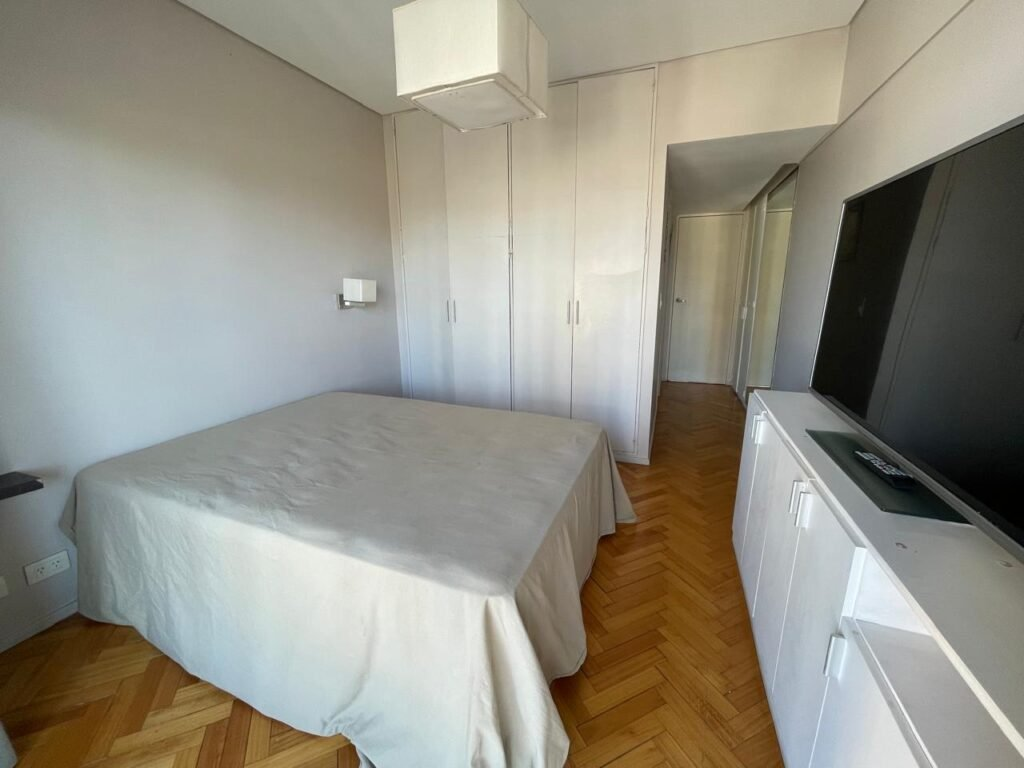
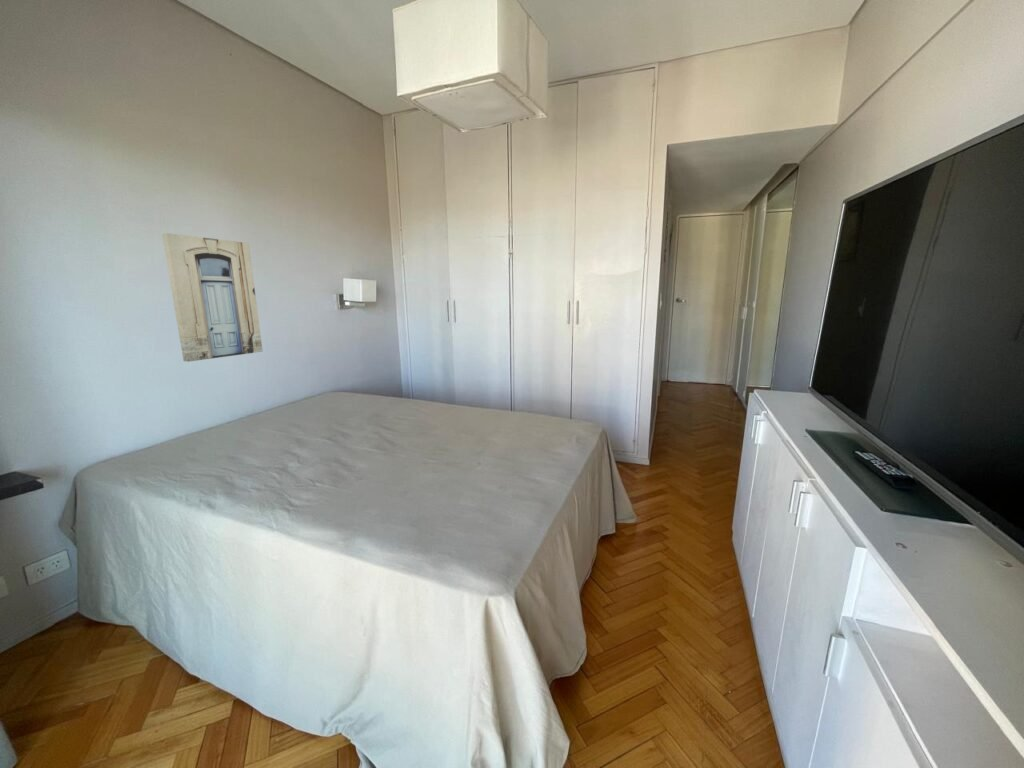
+ wall art [161,232,264,363]
